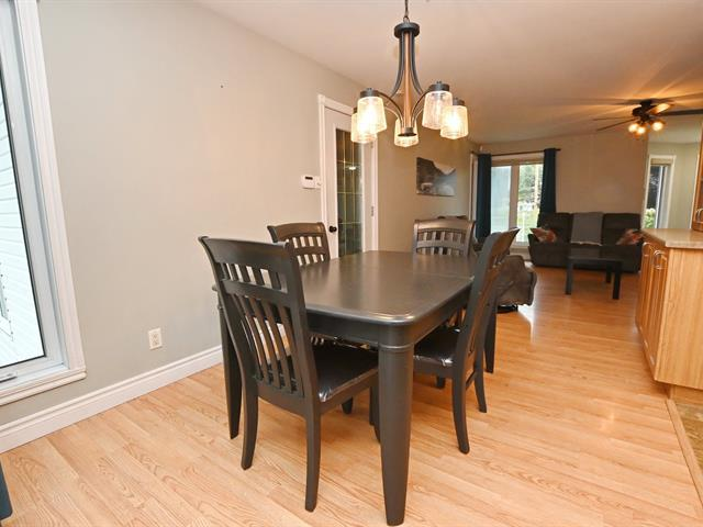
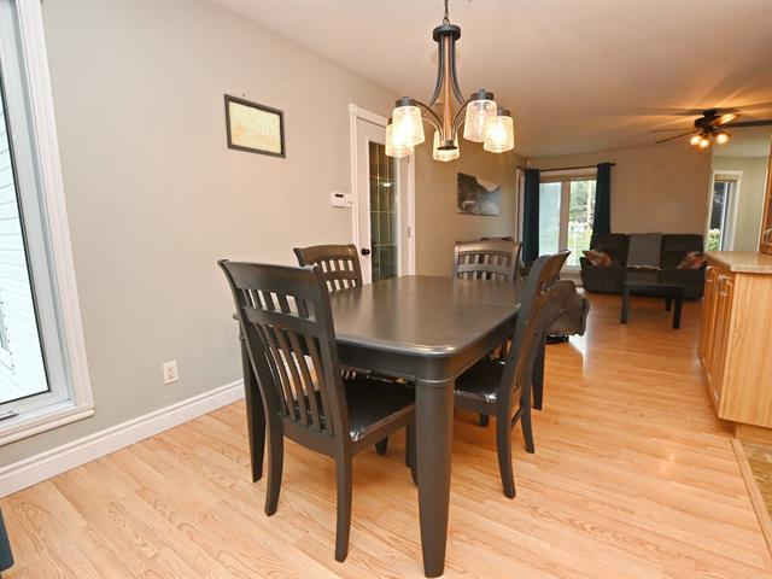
+ wall art [223,93,287,159]
